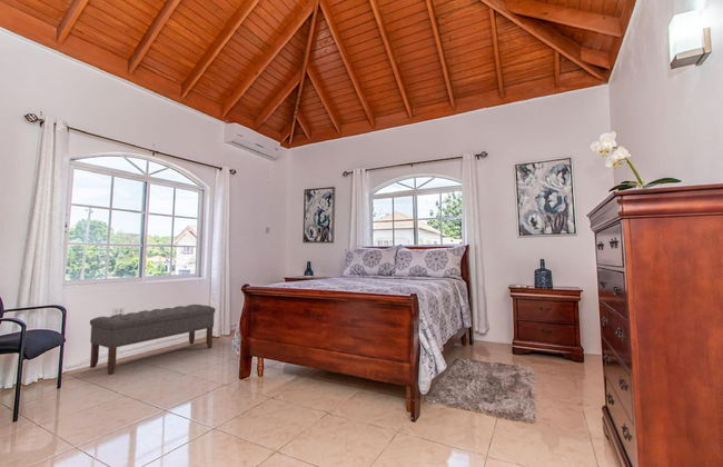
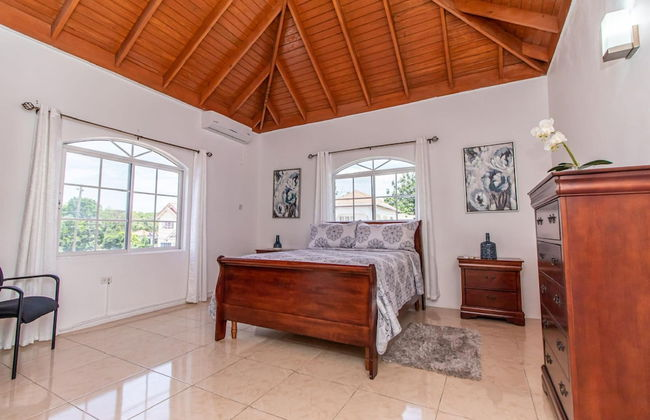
- bench [89,304,217,376]
